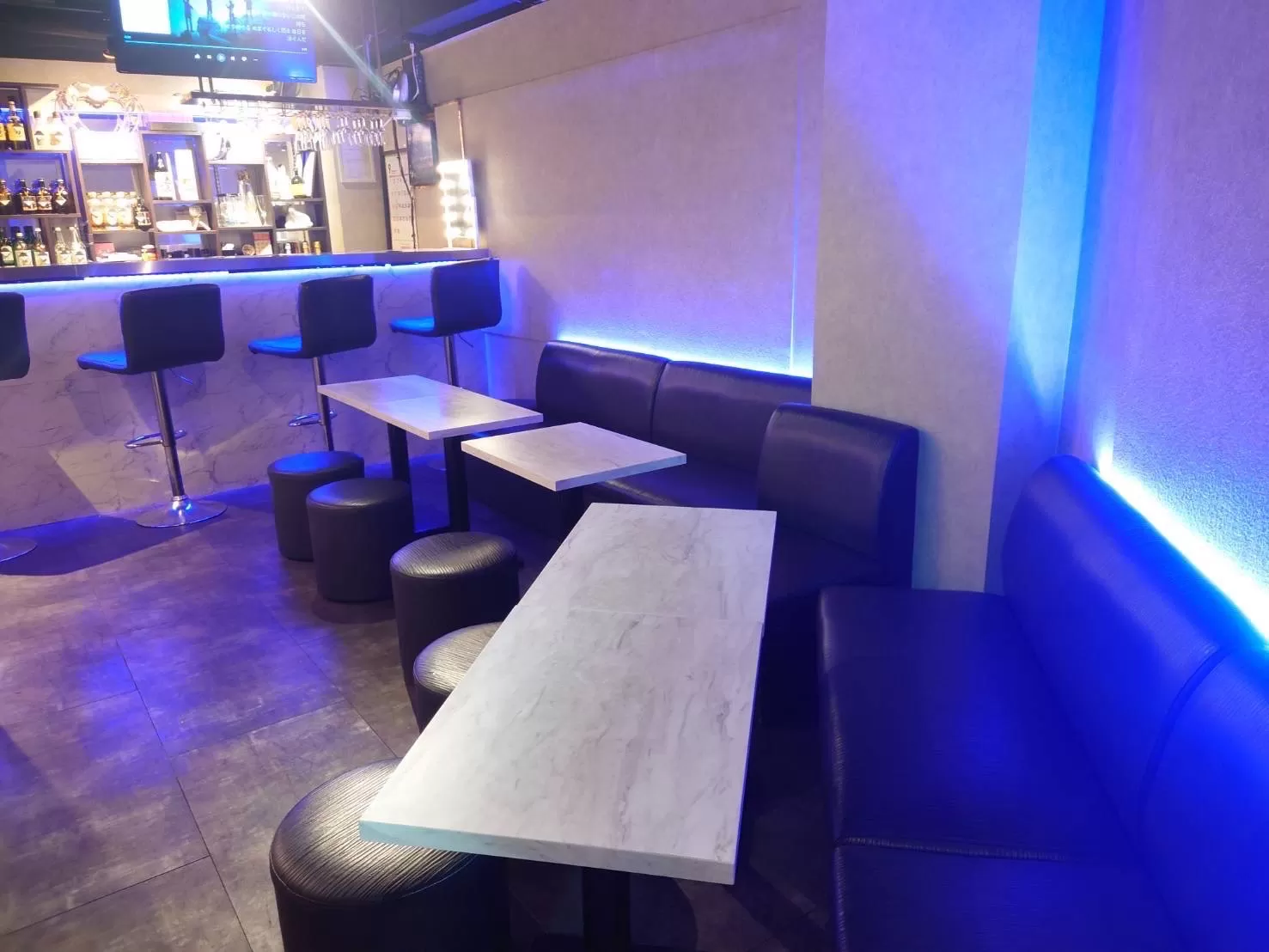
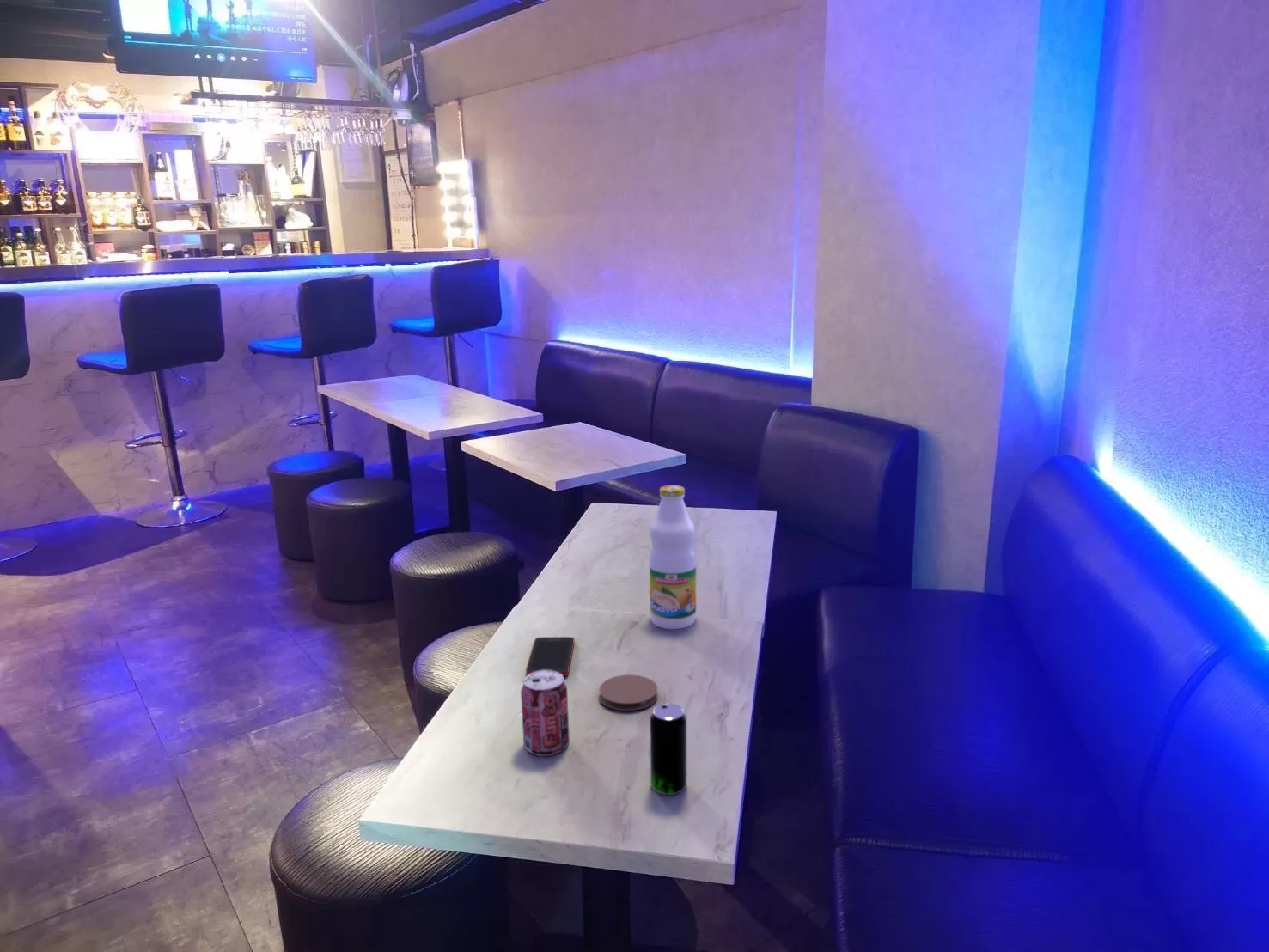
+ coaster [598,674,658,711]
+ cell phone [525,636,576,677]
+ beverage can [520,670,570,757]
+ beverage can [649,703,687,796]
+ bottle [649,485,697,630]
